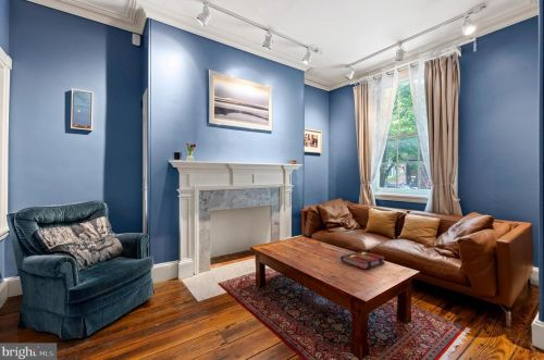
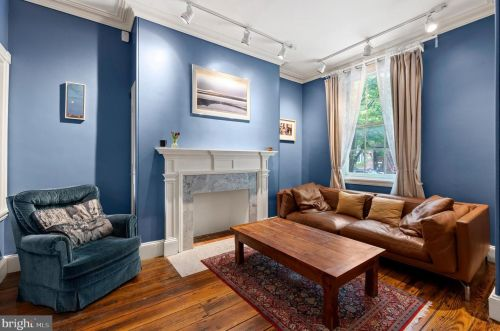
- book [339,250,386,270]
